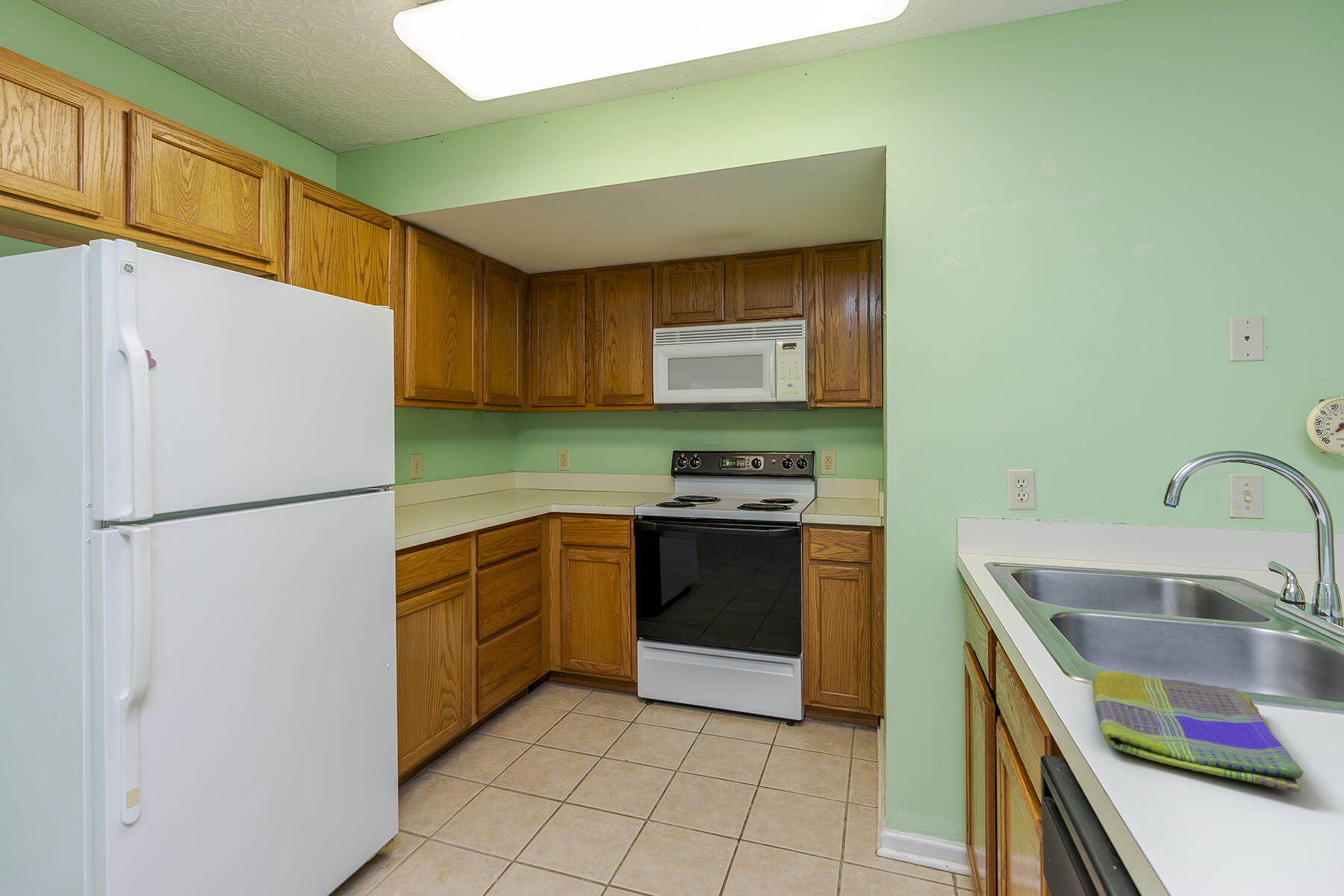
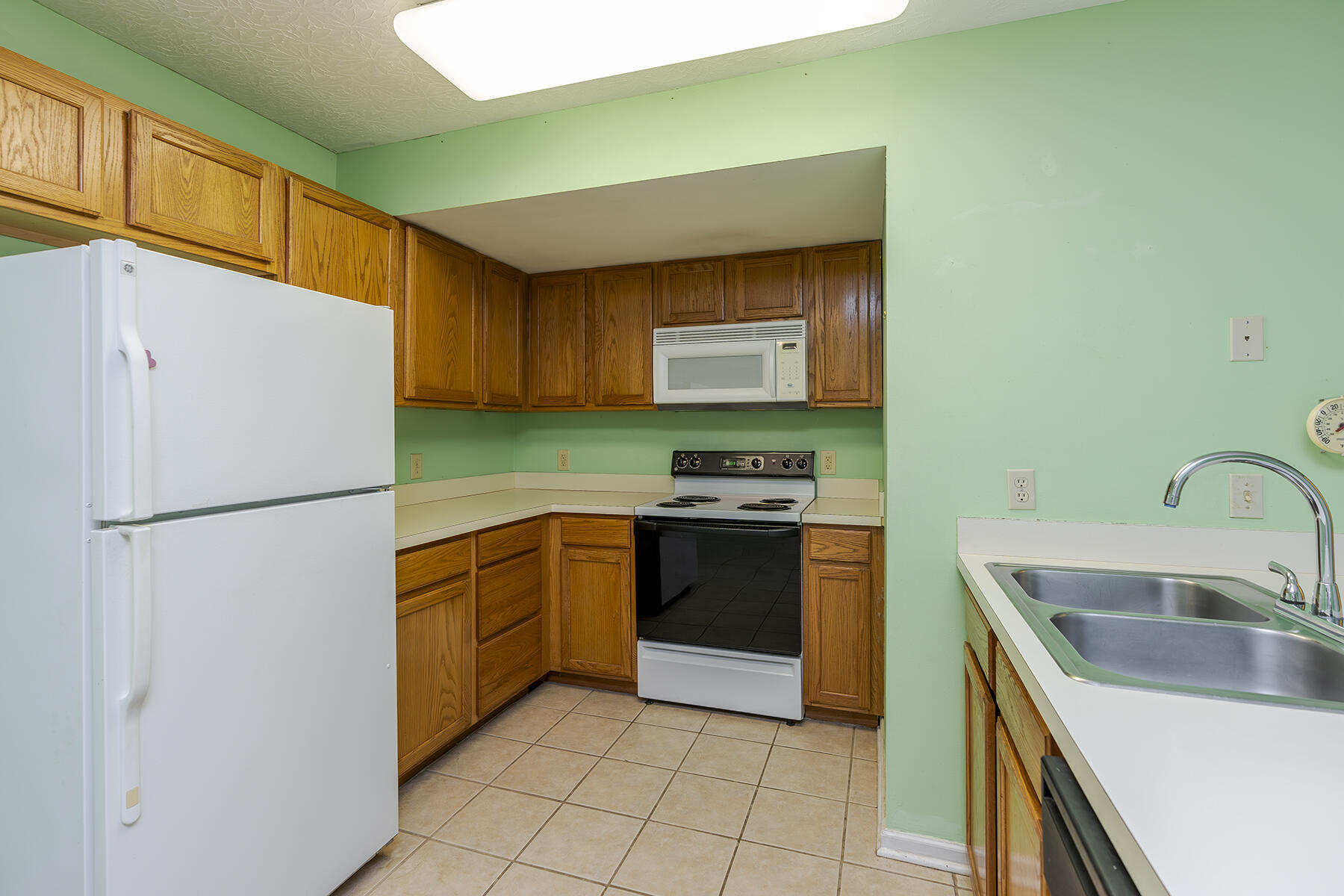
- dish towel [1092,671,1304,793]
